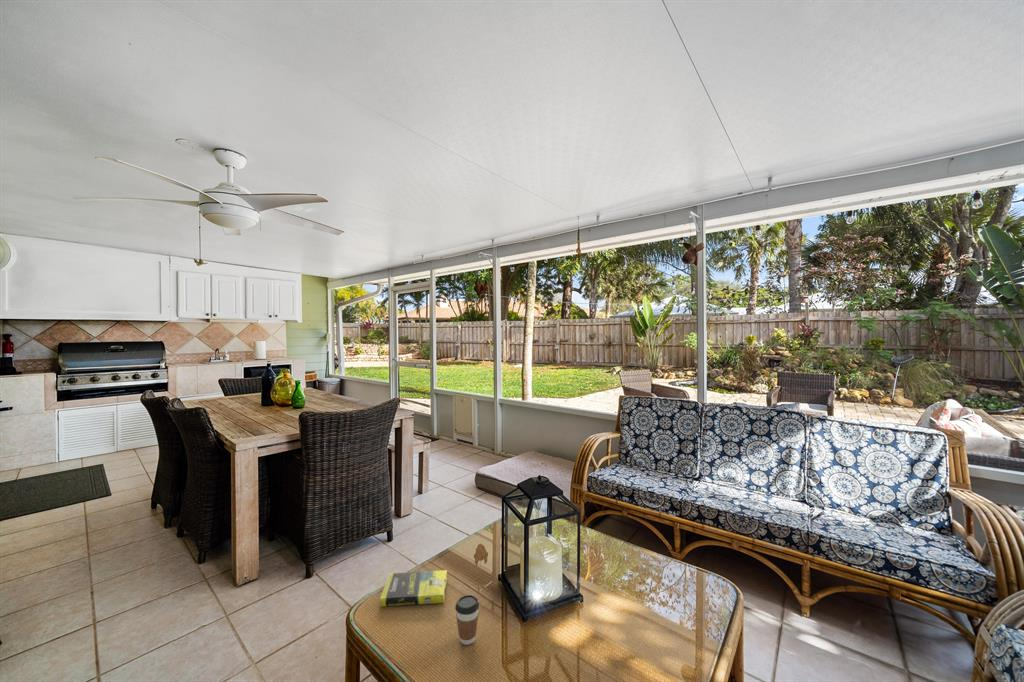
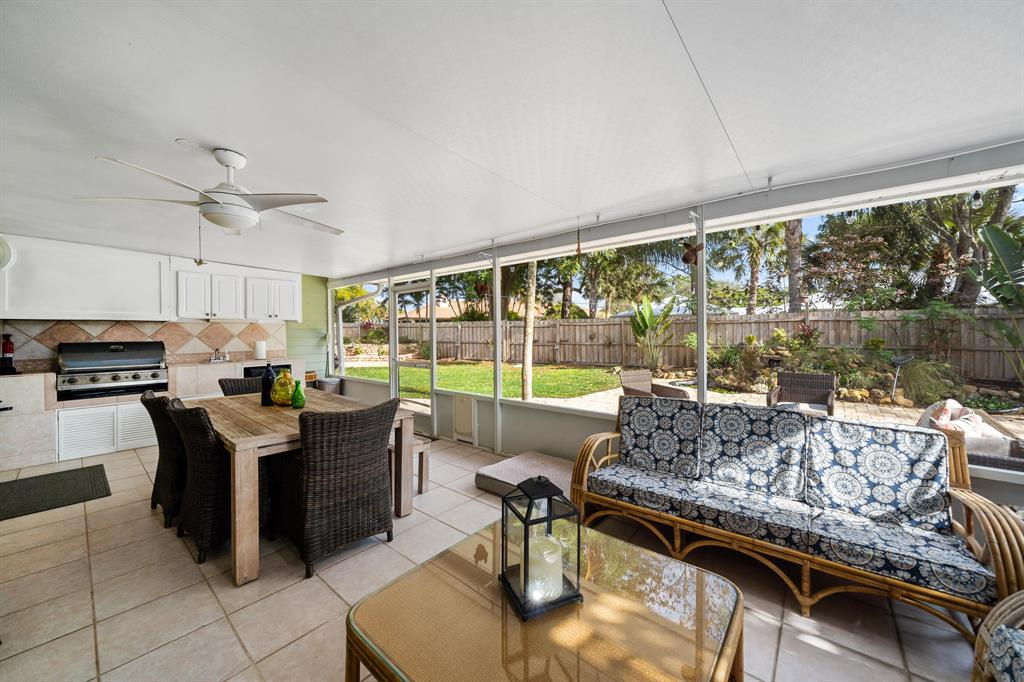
- book [379,569,448,608]
- coffee cup [454,594,480,646]
